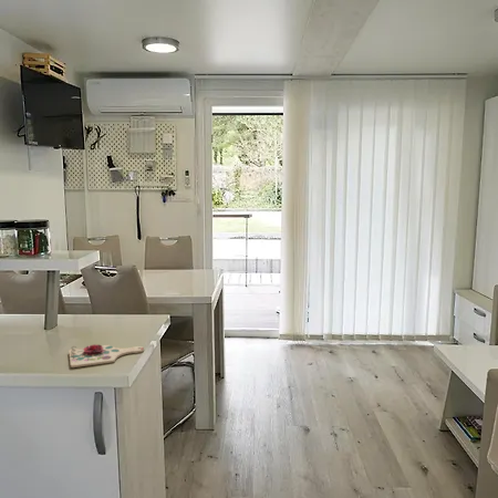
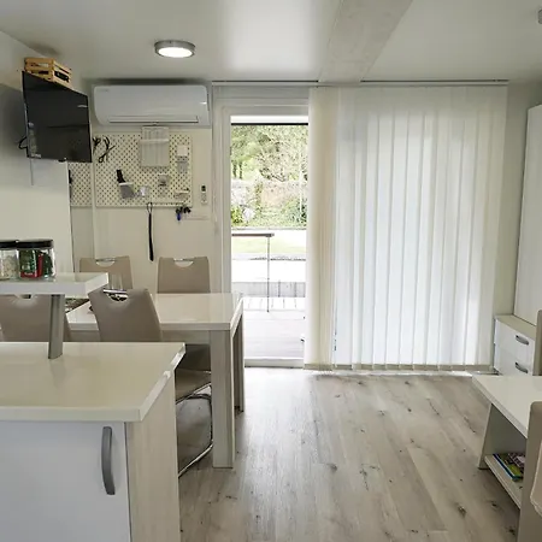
- cutting board [68,343,145,369]
